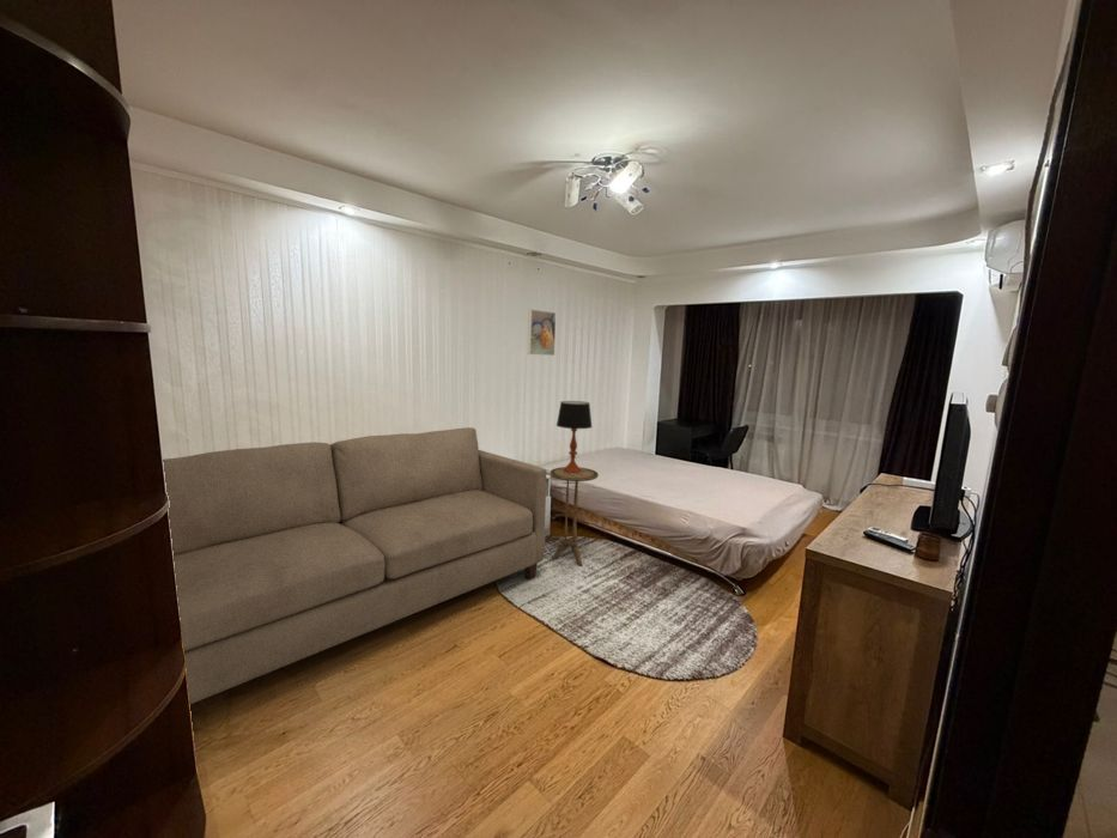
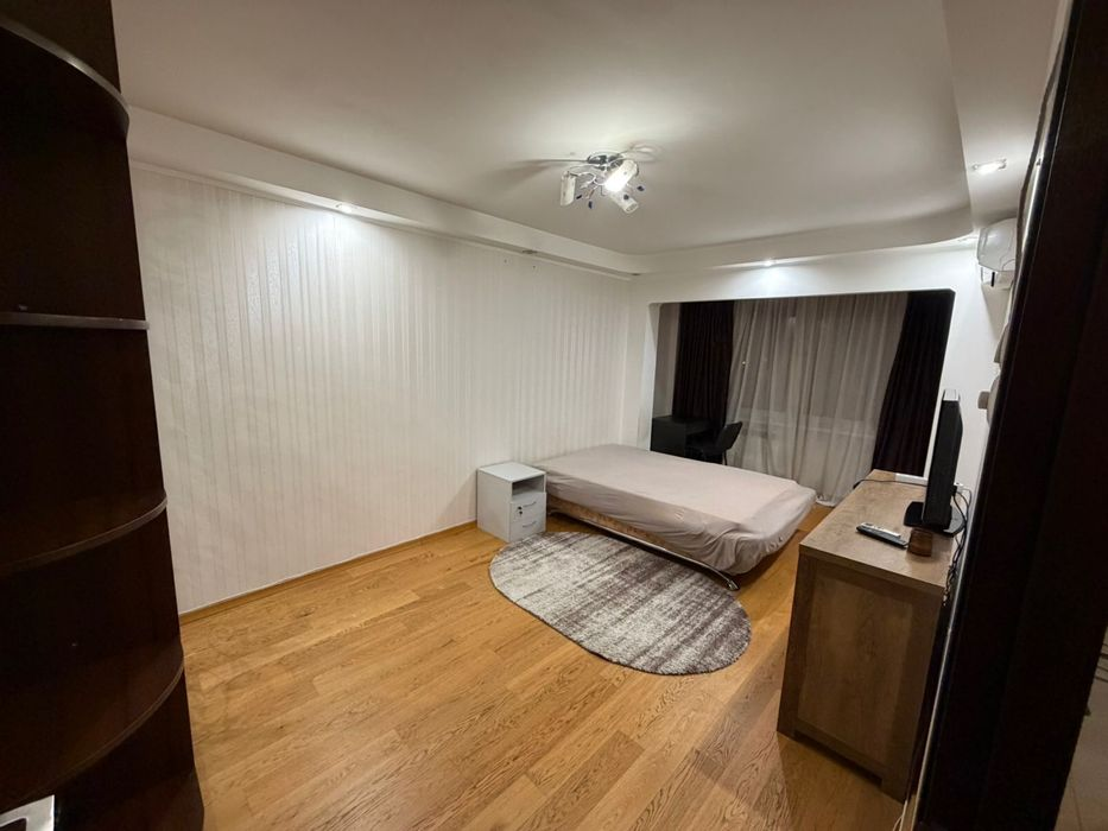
- sofa [162,426,548,705]
- side table [548,466,600,567]
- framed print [527,308,557,357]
- table lamp [556,400,594,474]
